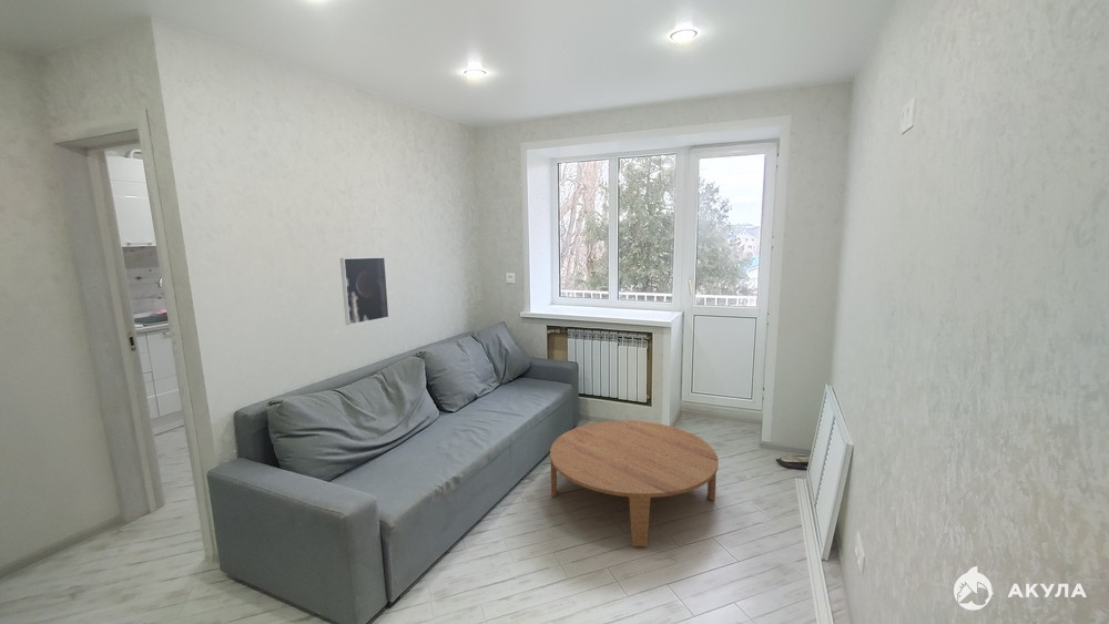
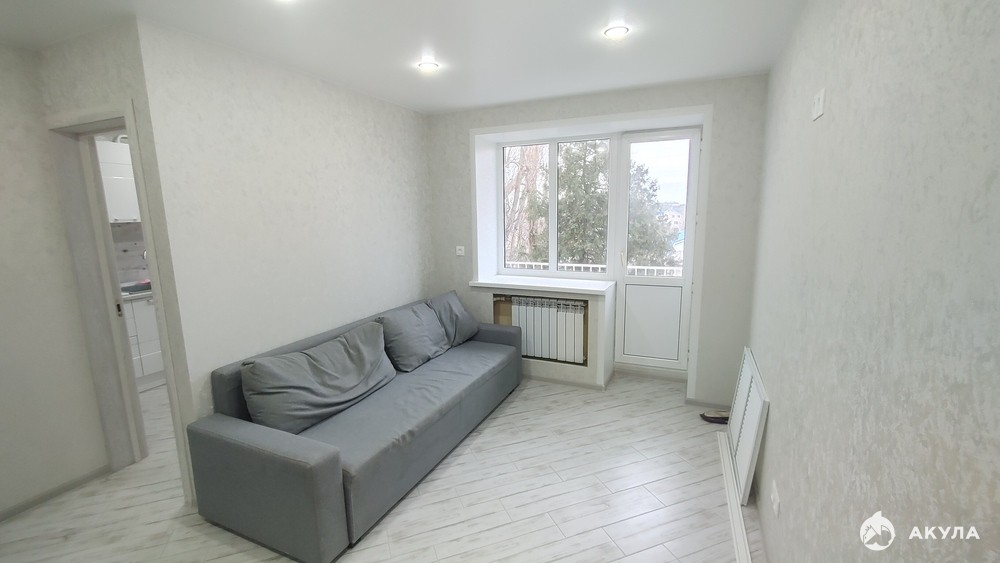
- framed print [339,256,390,326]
- coffee table [549,420,720,548]
